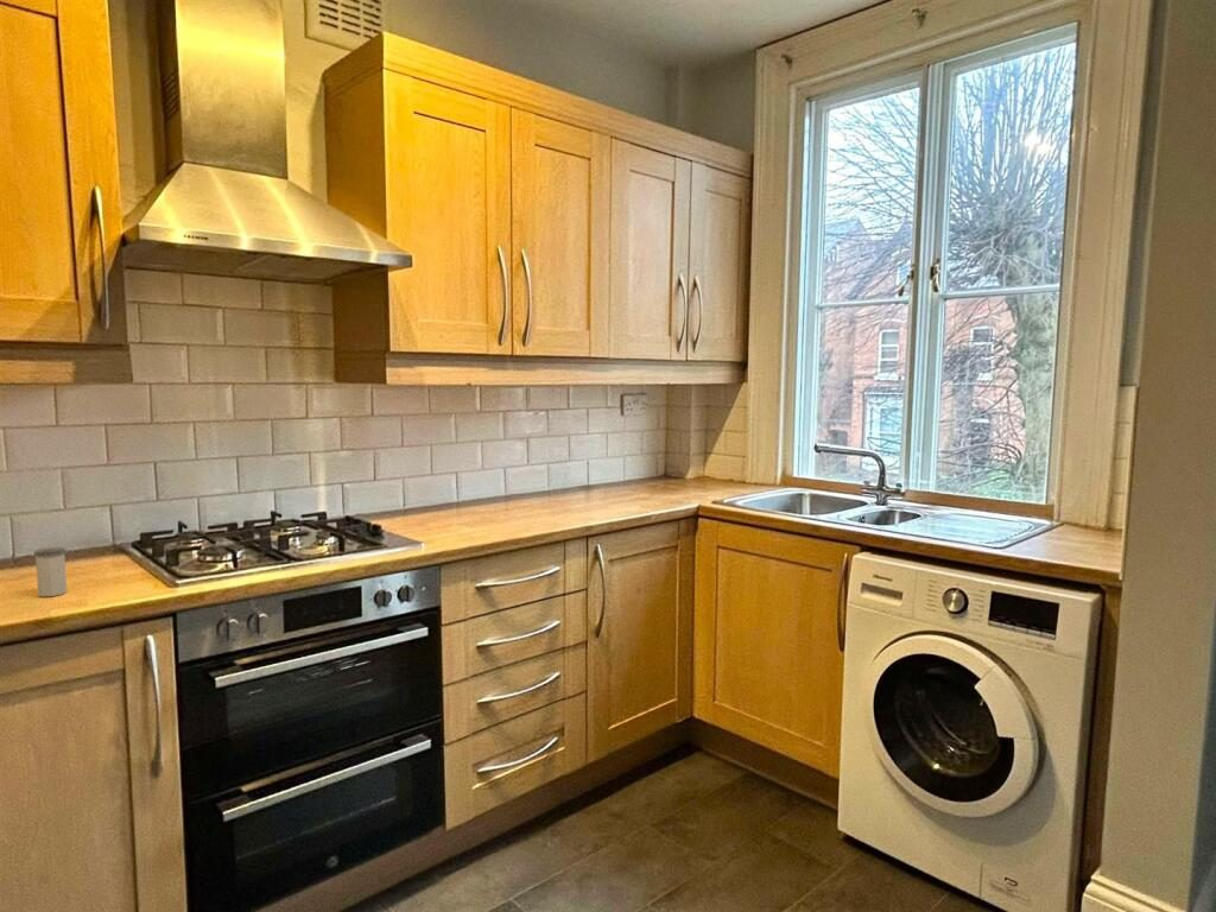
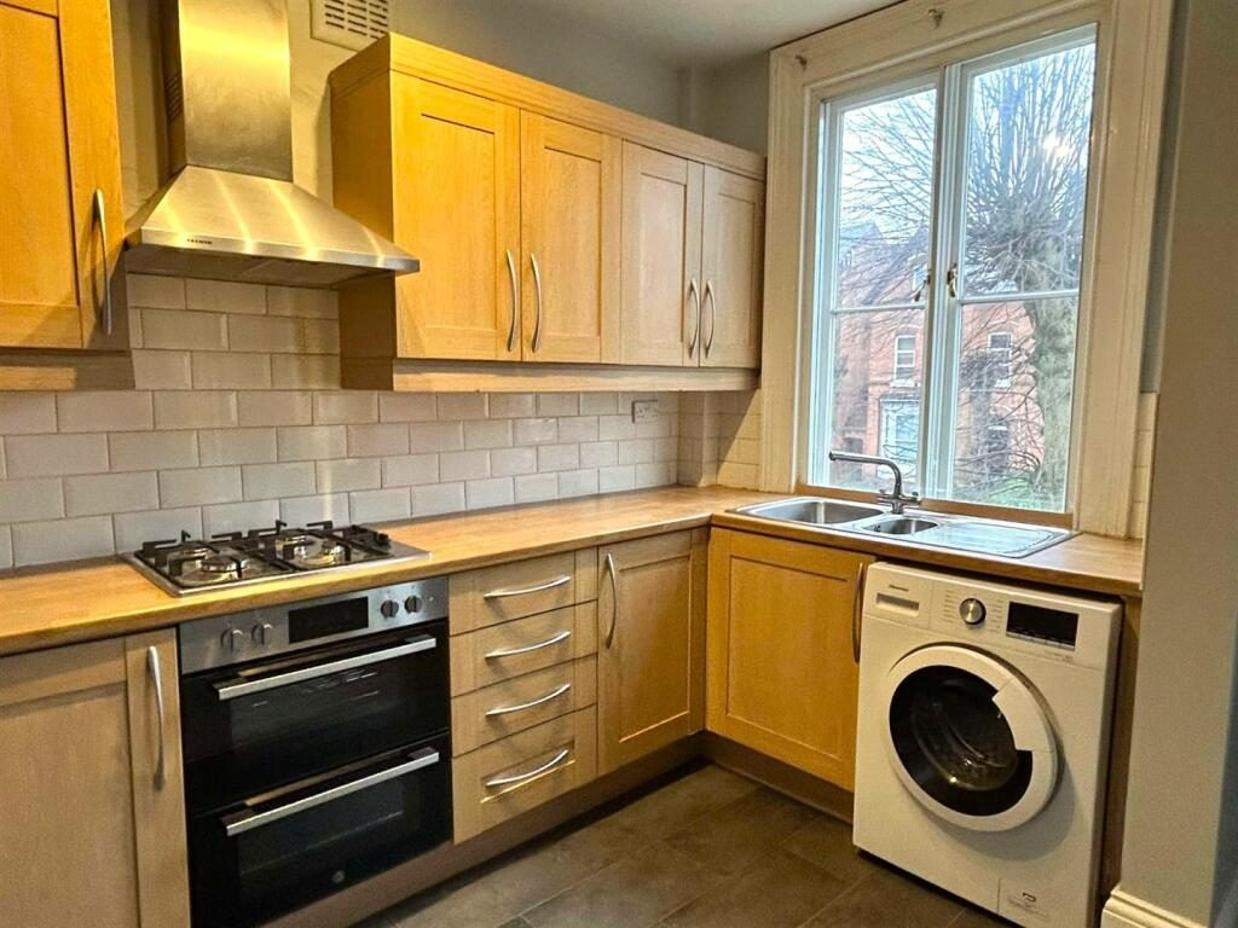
- salt shaker [33,546,68,597]
